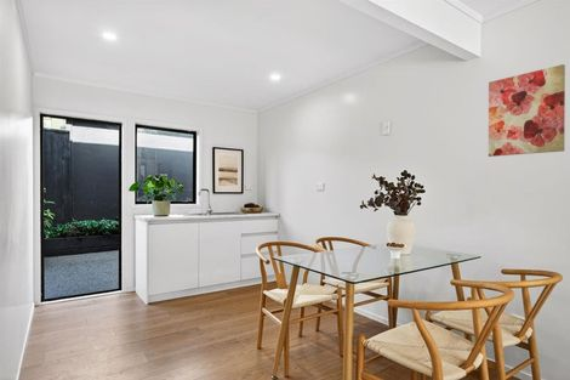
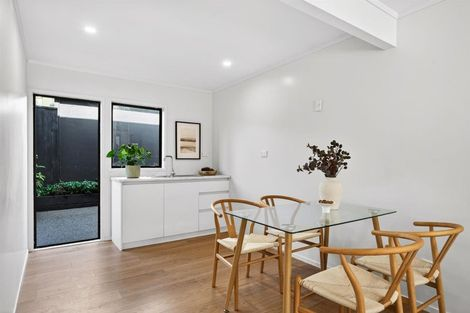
- wall art [488,63,566,158]
